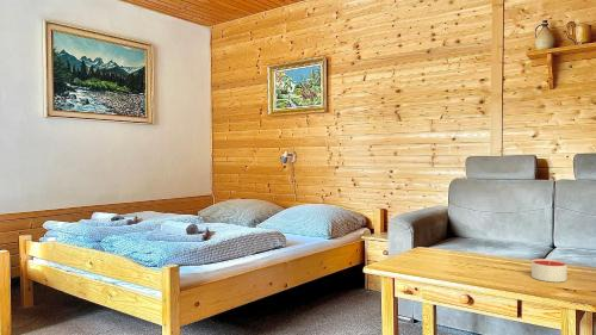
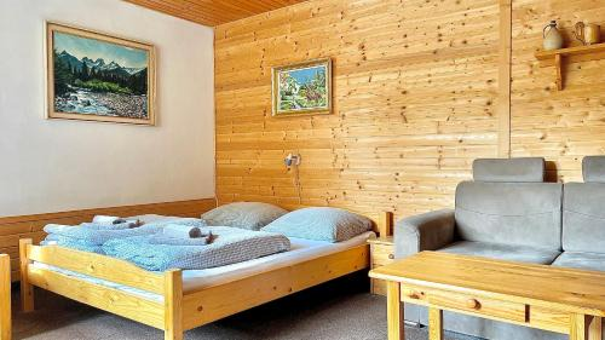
- candle [530,258,569,284]
